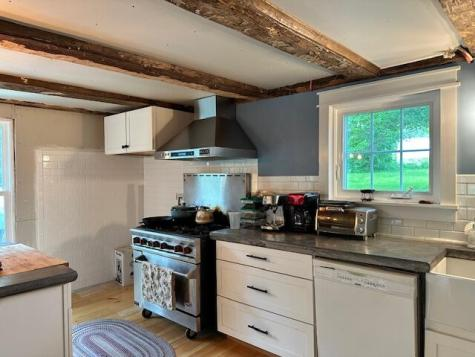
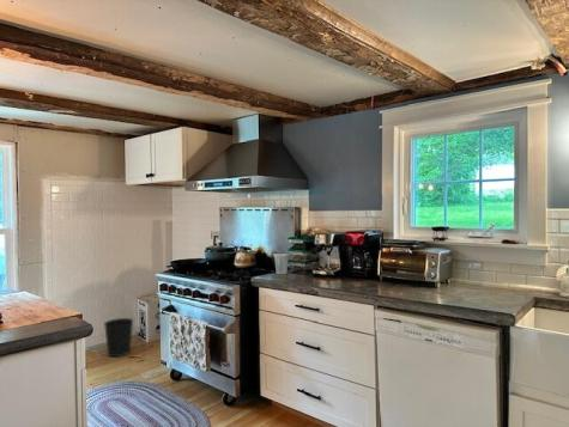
+ wastebasket [103,317,134,358]
